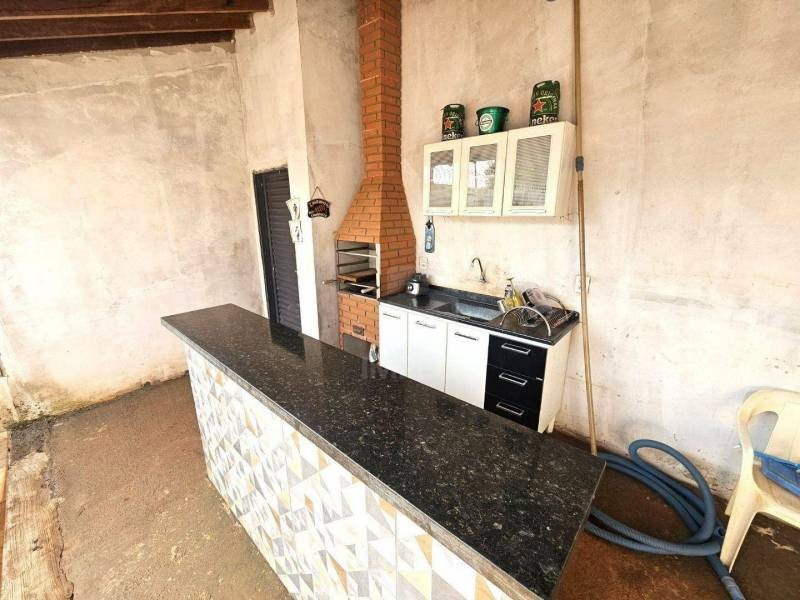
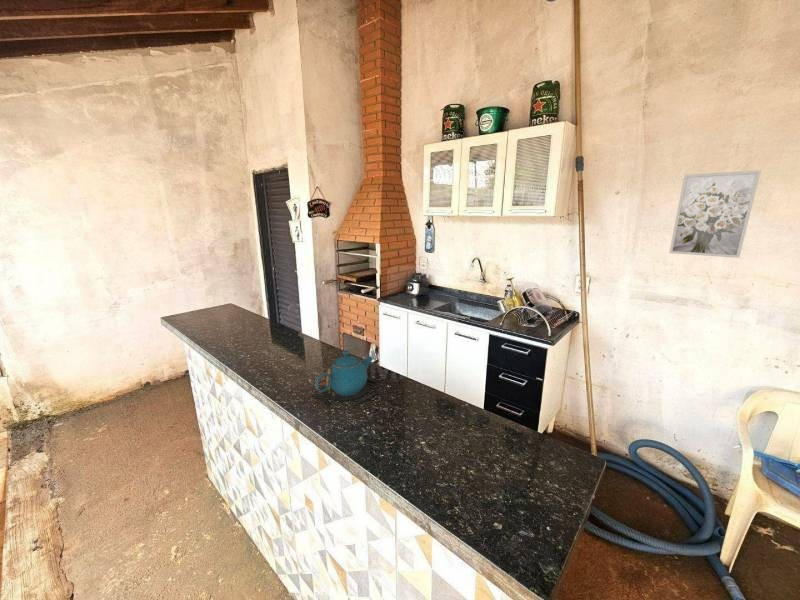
+ wall art [668,170,762,259]
+ teapot [311,349,379,408]
